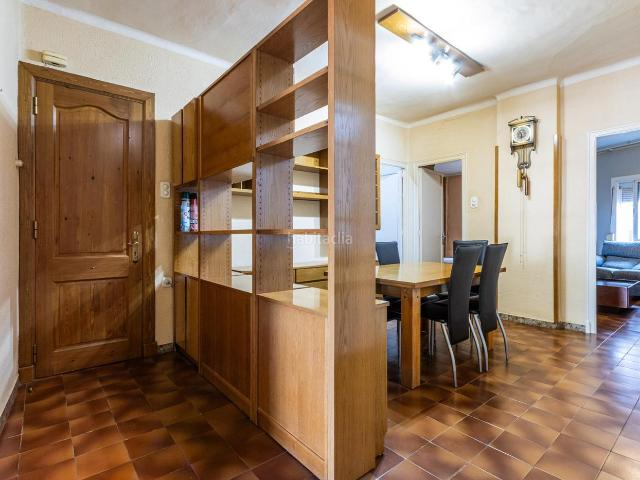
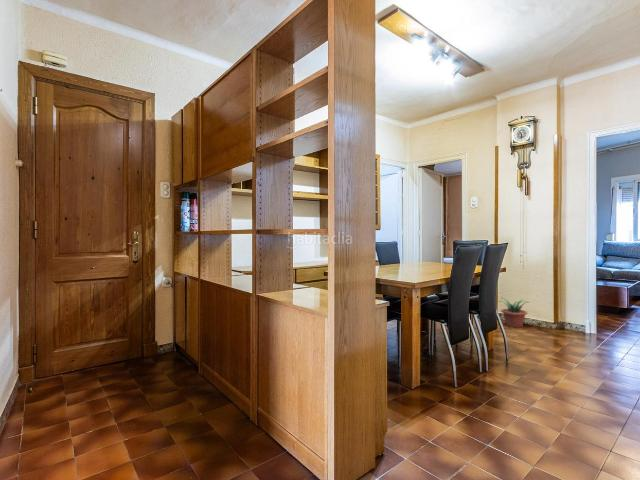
+ potted plant [497,297,529,329]
